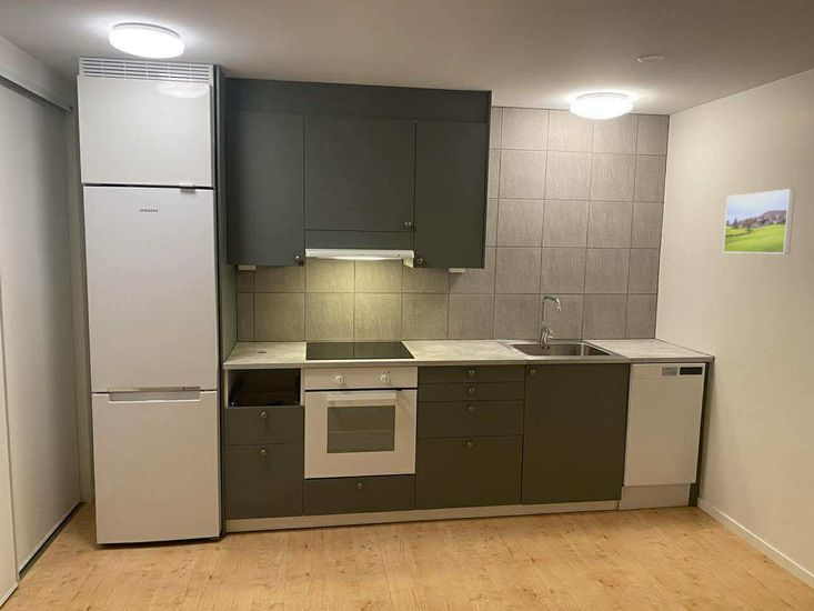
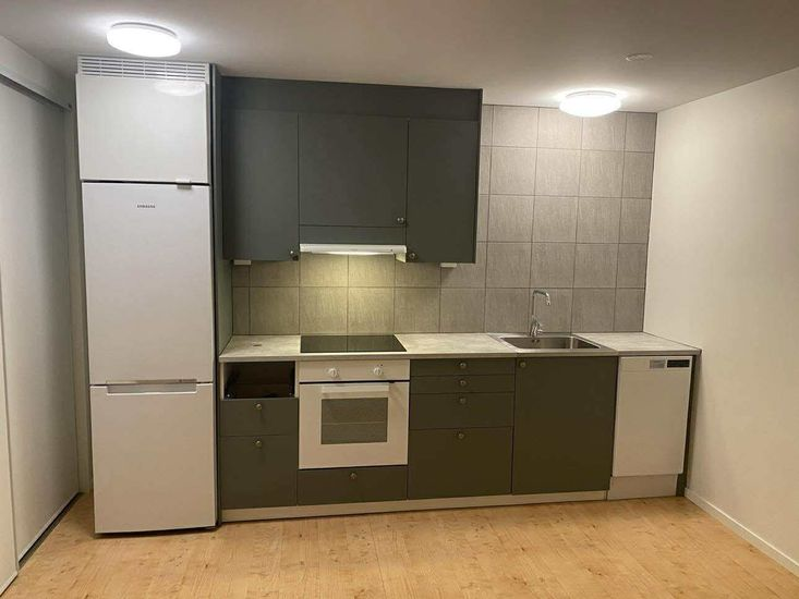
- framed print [722,188,796,254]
